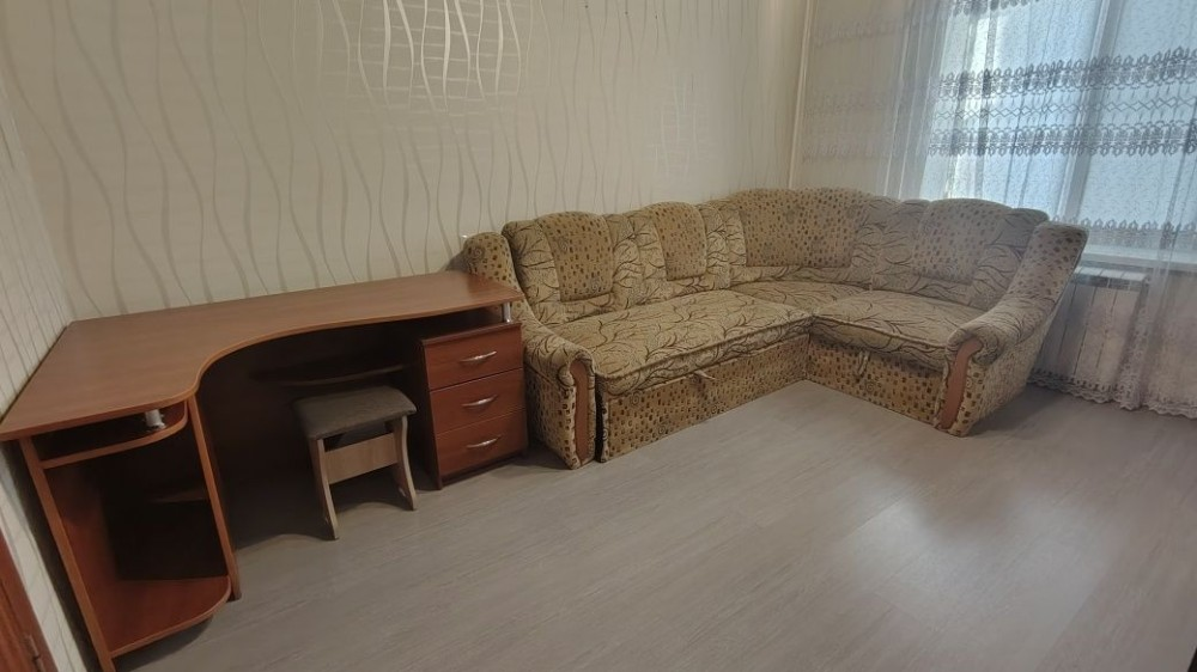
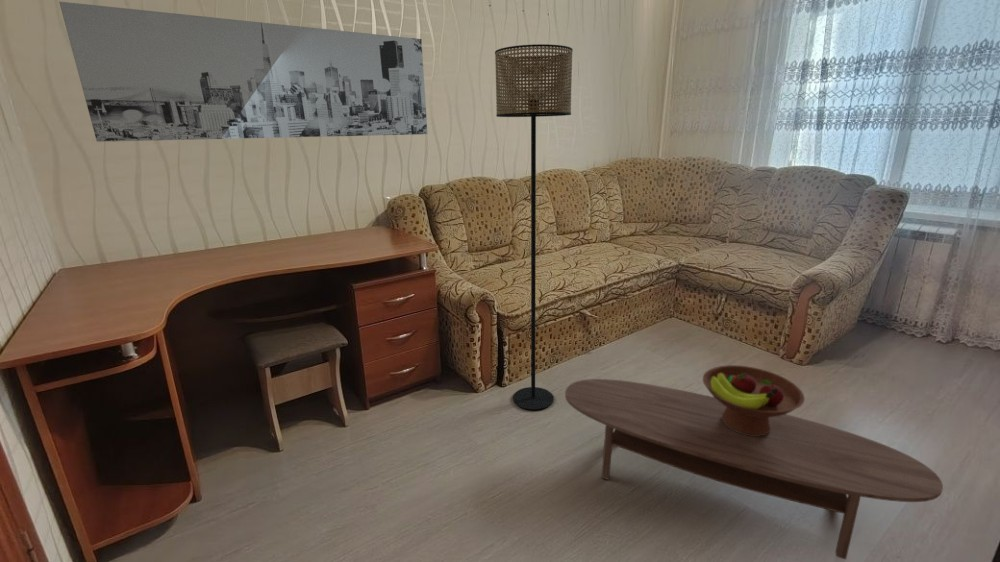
+ coffee table [564,378,944,561]
+ wall art [58,1,428,143]
+ fruit bowl [702,364,805,436]
+ floor lamp [494,43,574,411]
